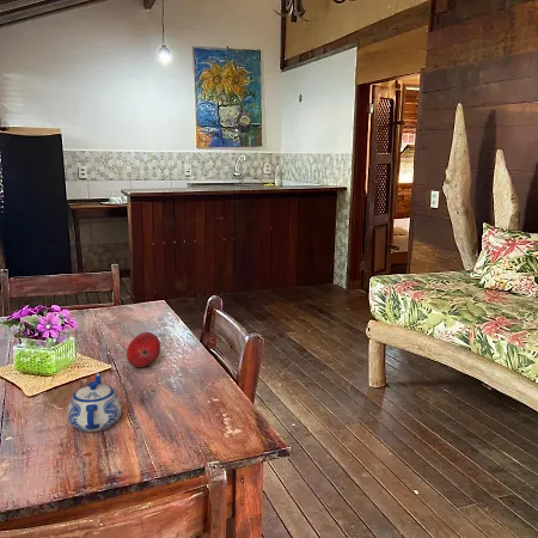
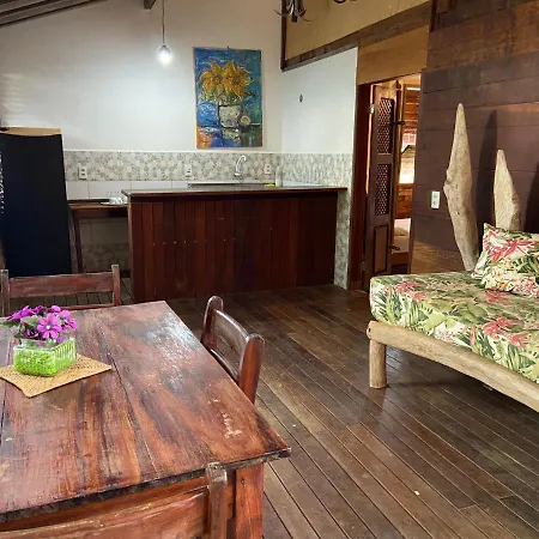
- teapot [66,372,123,433]
- fruit [126,331,161,368]
